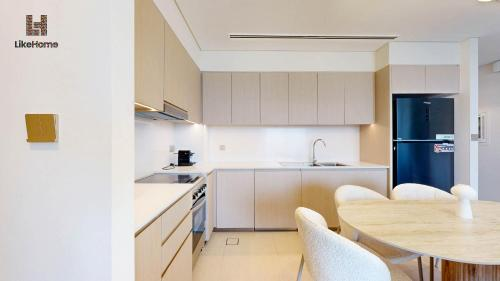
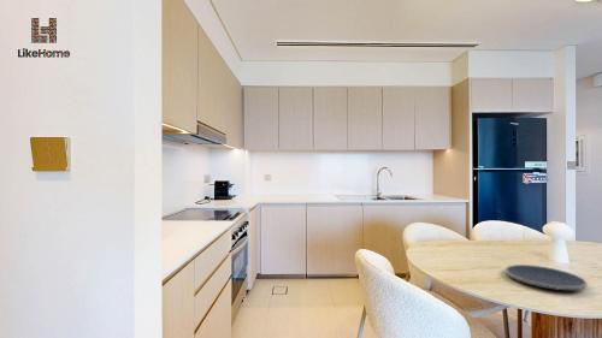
+ plate [504,263,589,291]
